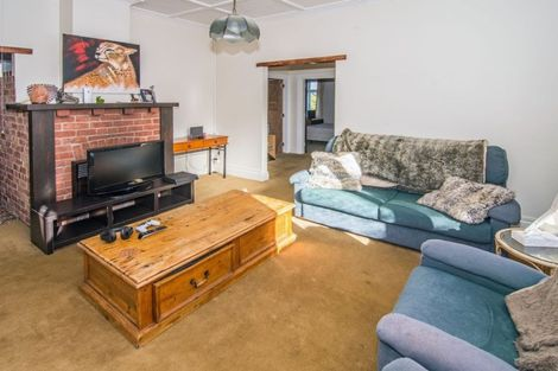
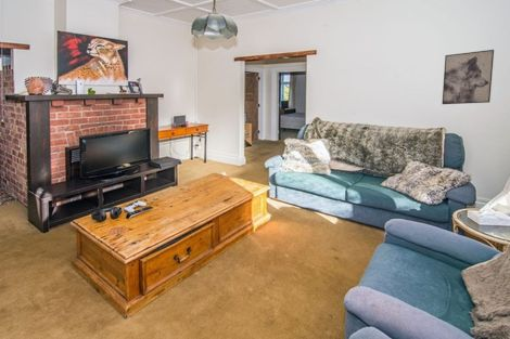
+ wall art [442,49,495,105]
